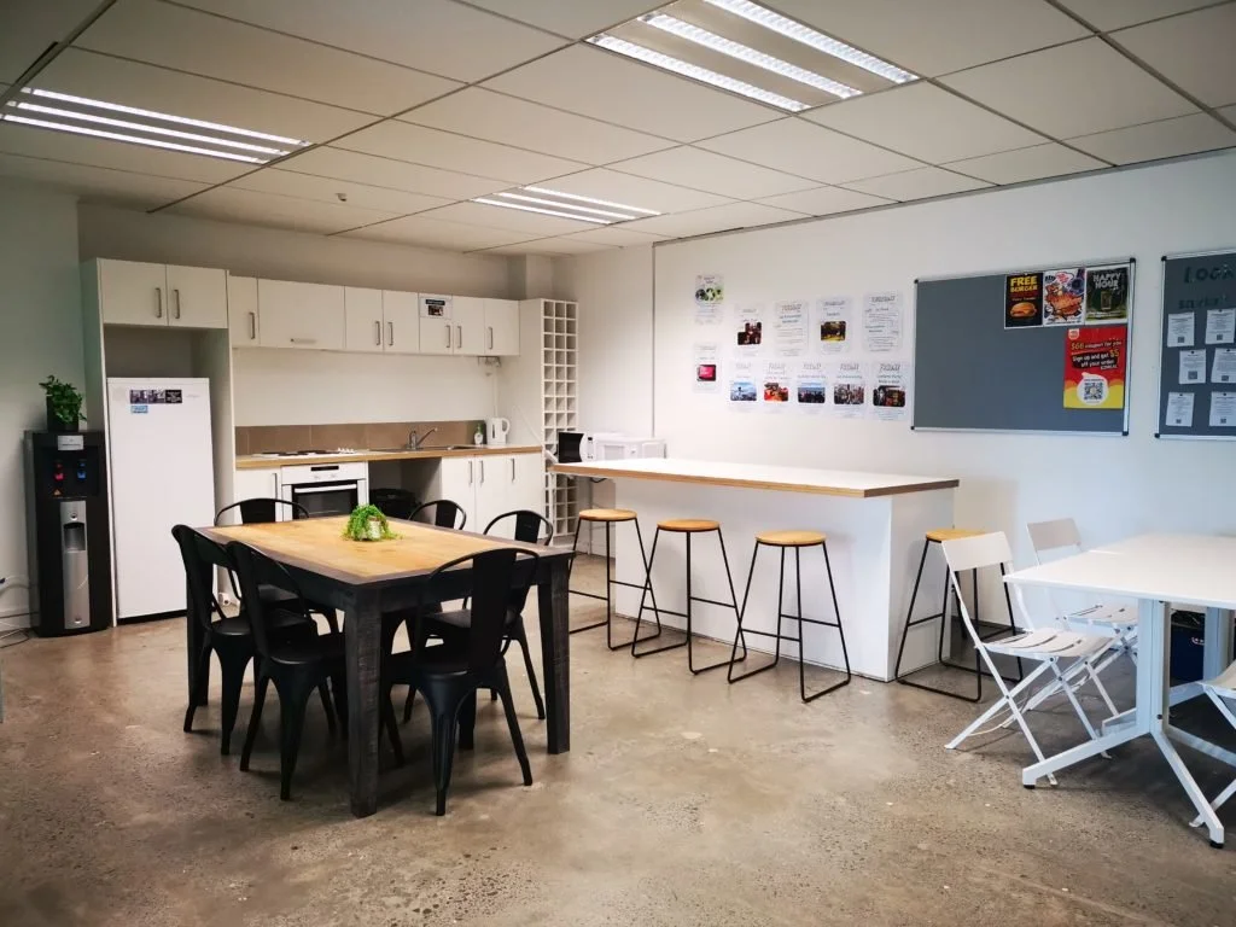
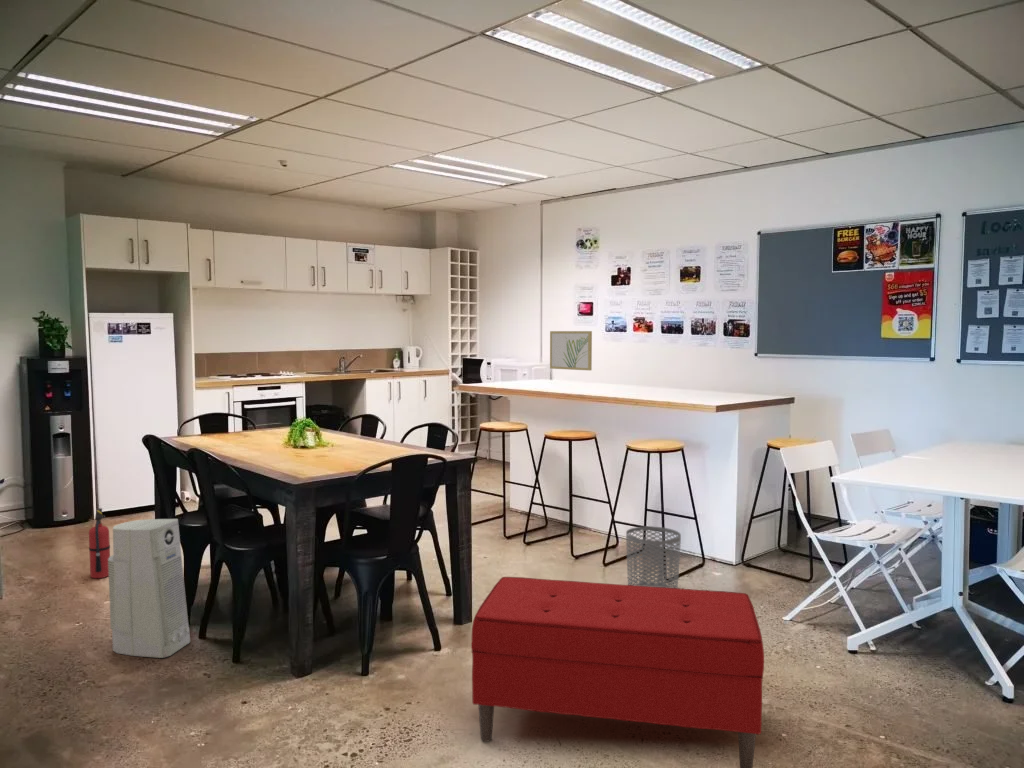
+ air purifier [108,518,191,659]
+ wall art [549,330,593,371]
+ waste bin [625,525,682,588]
+ bench [471,576,765,768]
+ fire extinguisher [88,507,111,579]
